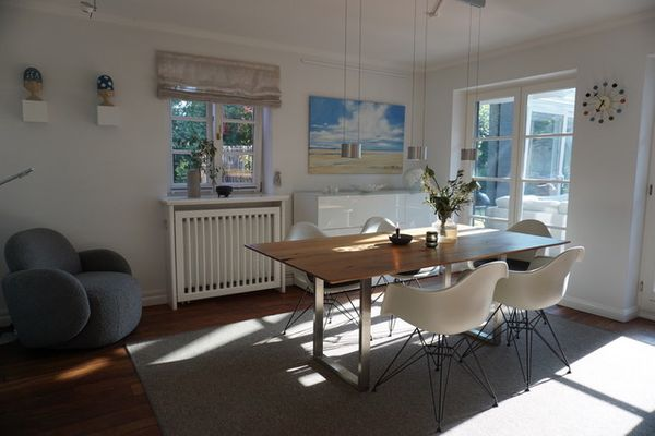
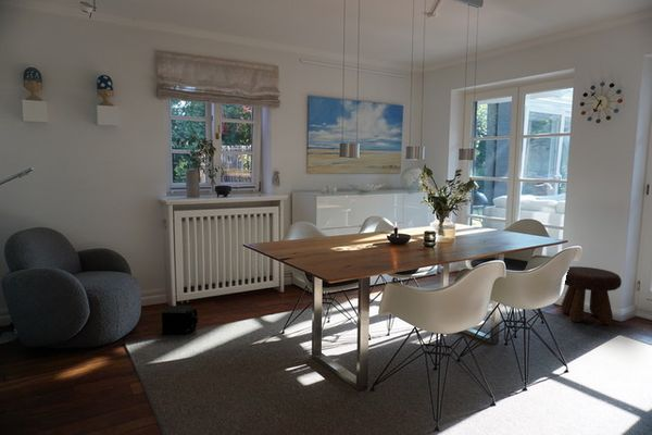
+ speaker [161,304,200,336]
+ footstool [560,265,623,325]
